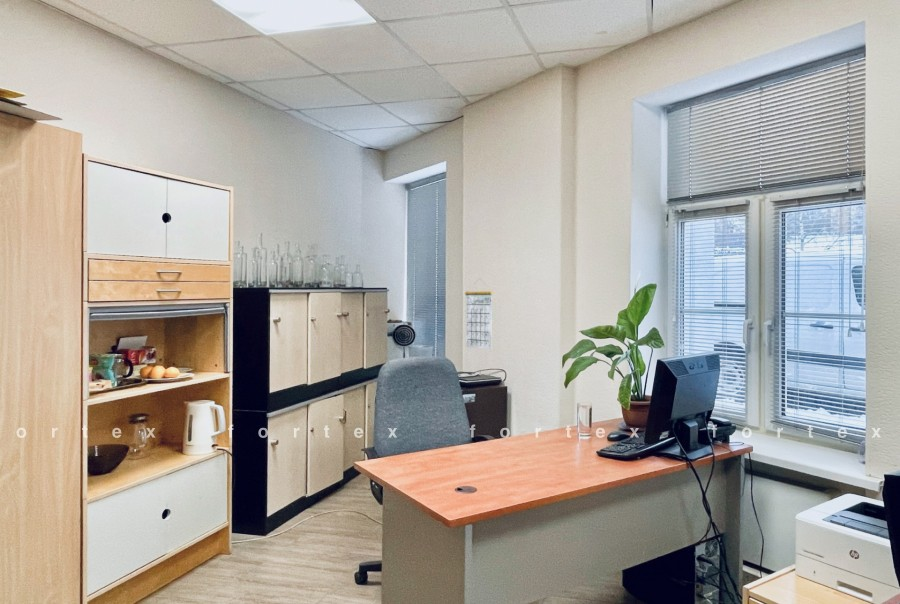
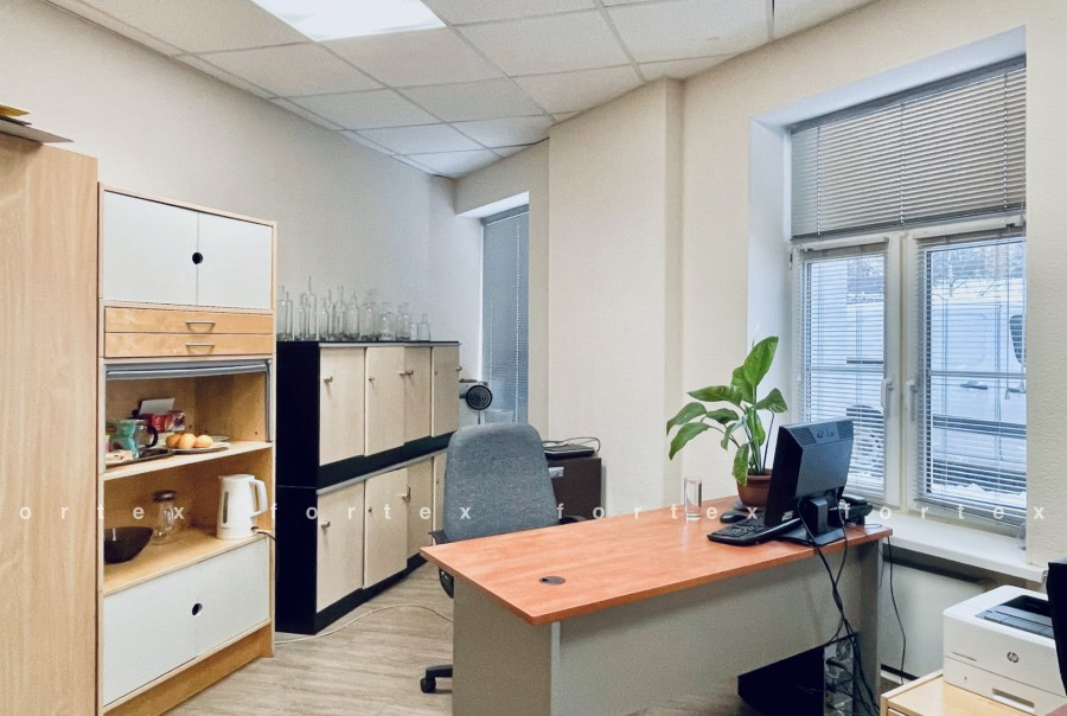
- calendar [464,277,494,351]
